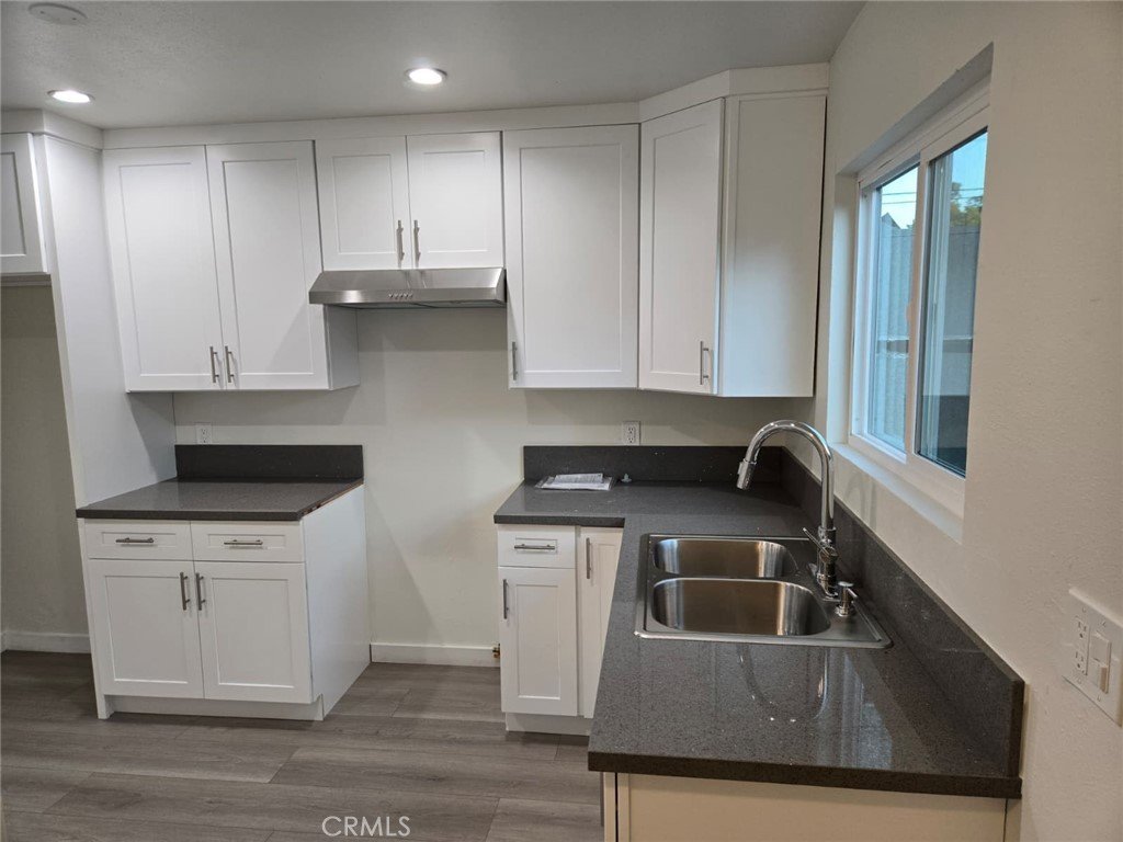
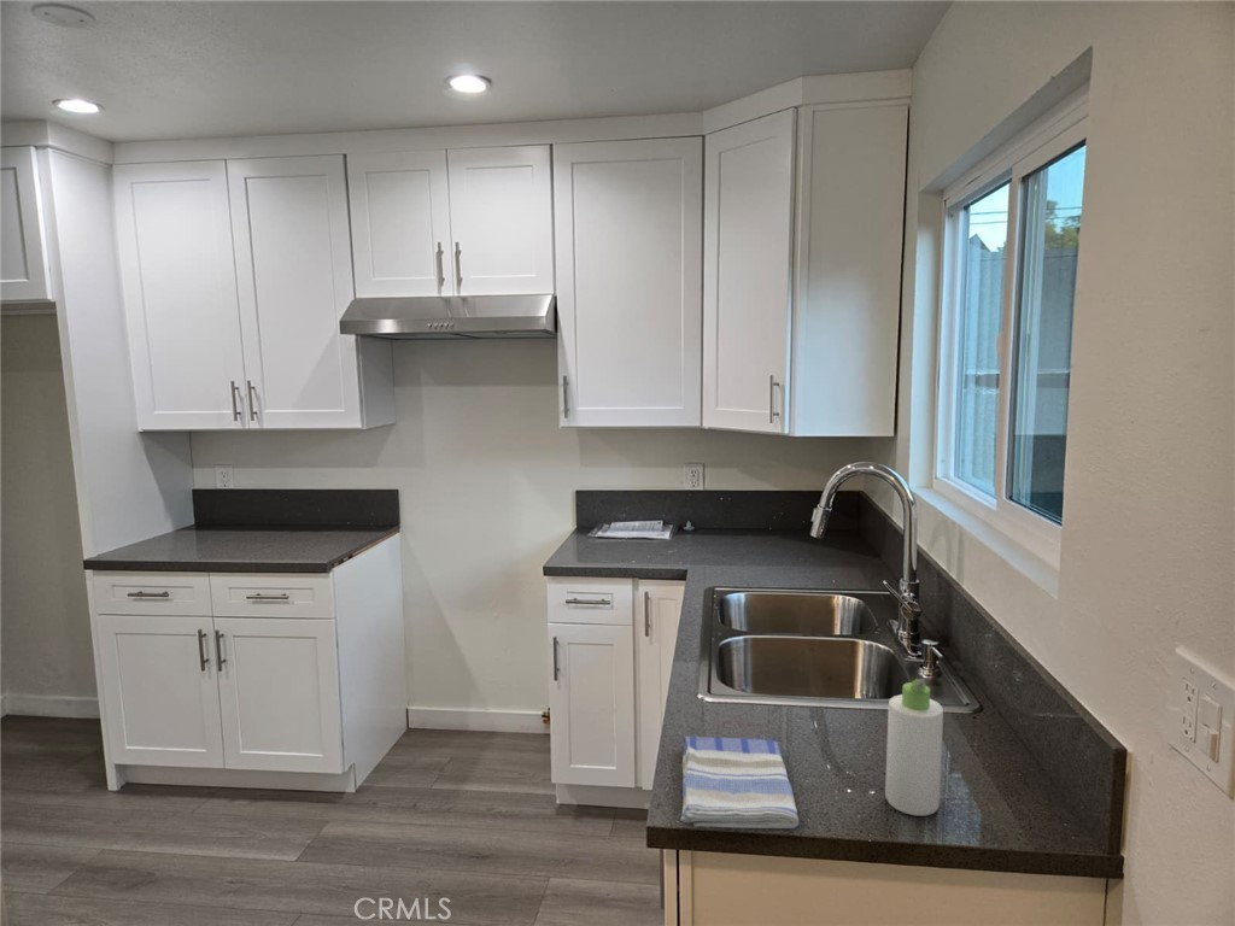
+ bottle [884,678,944,816]
+ dish towel [679,735,800,830]
